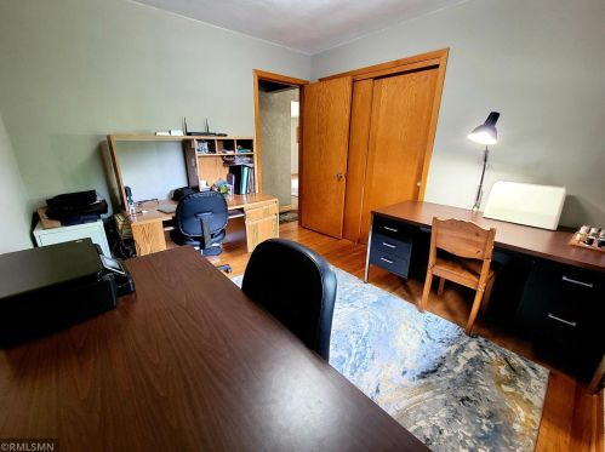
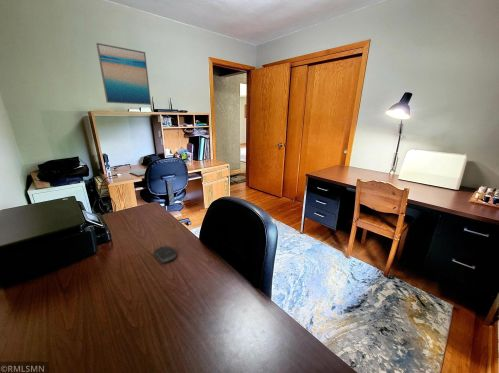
+ computer mouse [153,245,177,264]
+ wall art [95,42,152,106]
